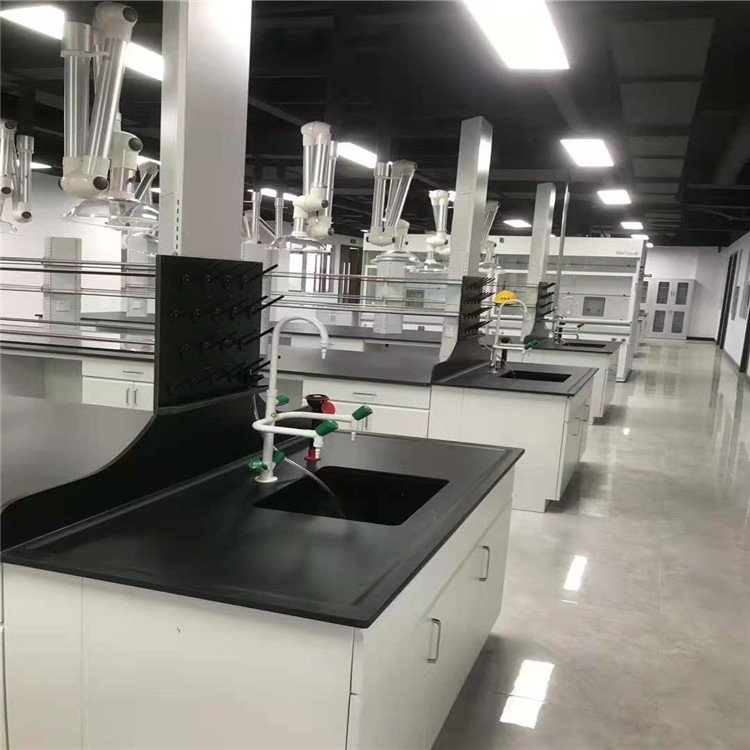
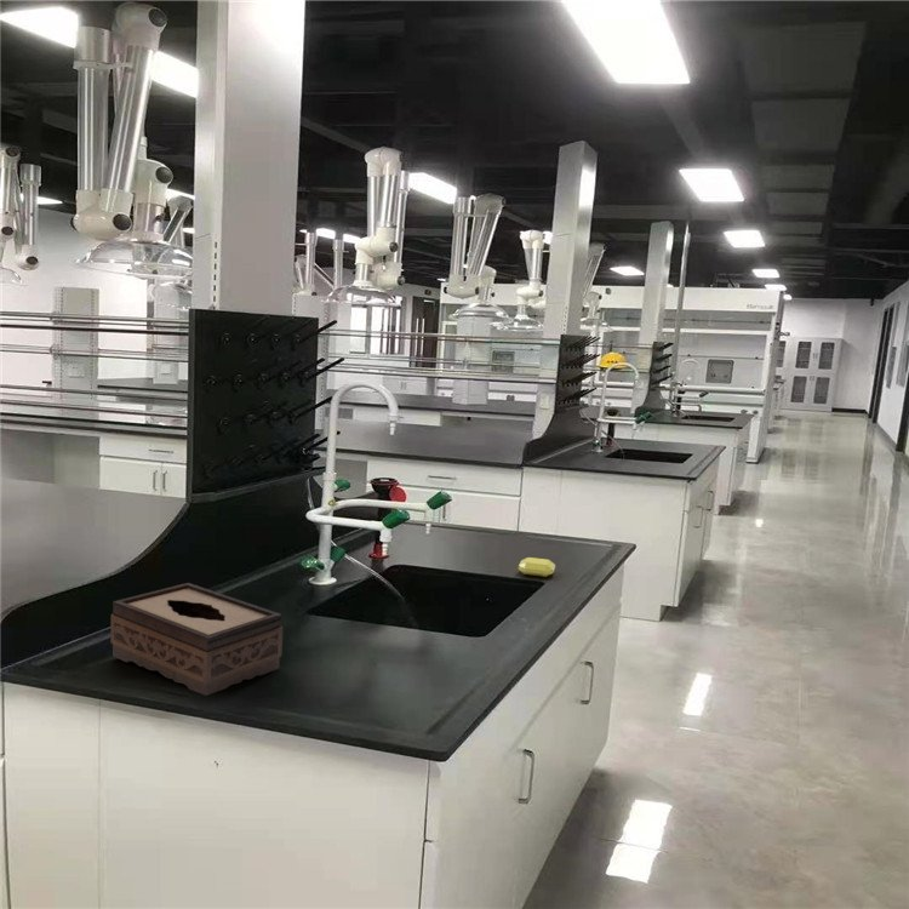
+ soap bar [518,556,556,578]
+ tissue box [109,582,284,697]
